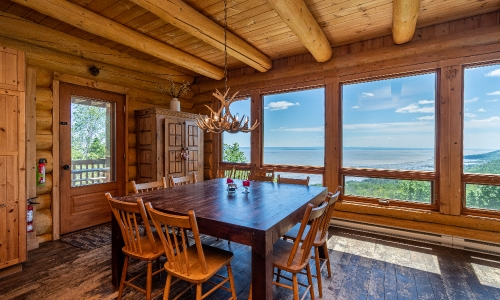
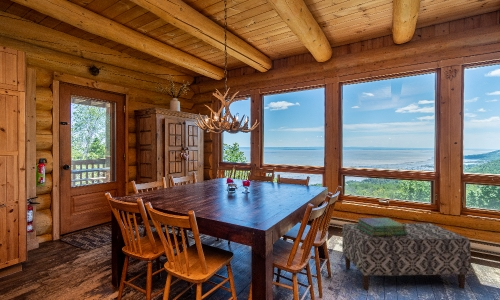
+ bench [341,222,472,291]
+ stack of books [356,217,407,237]
